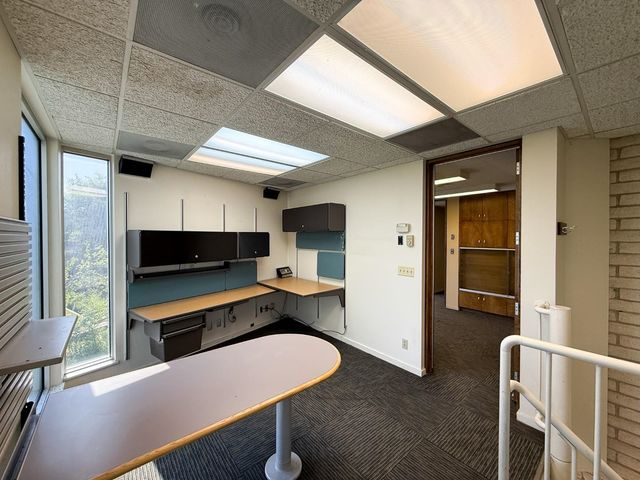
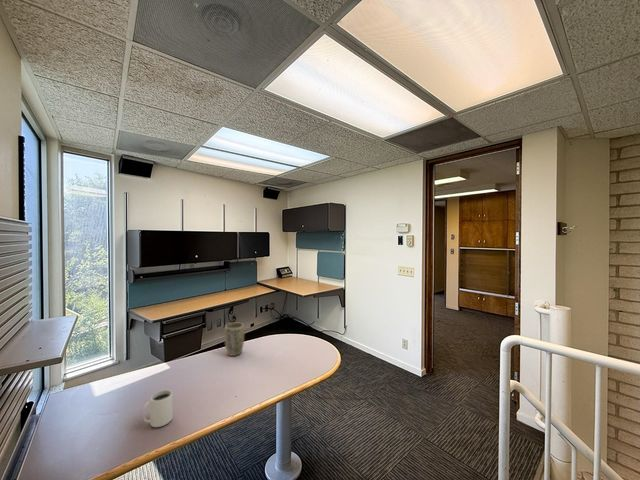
+ plant pot [224,322,245,357]
+ mug [143,389,174,428]
